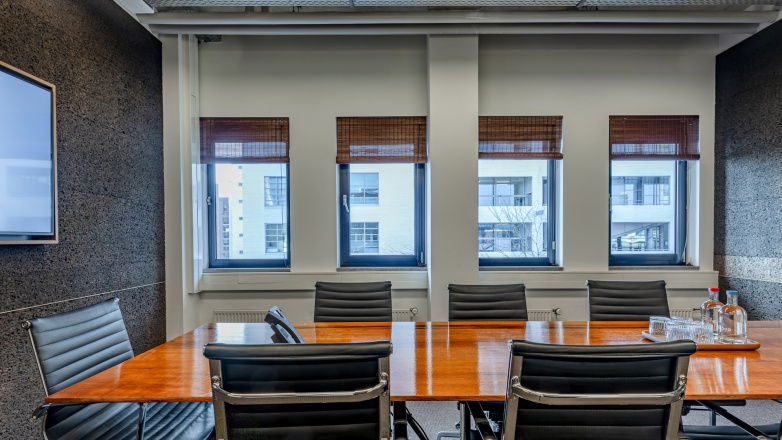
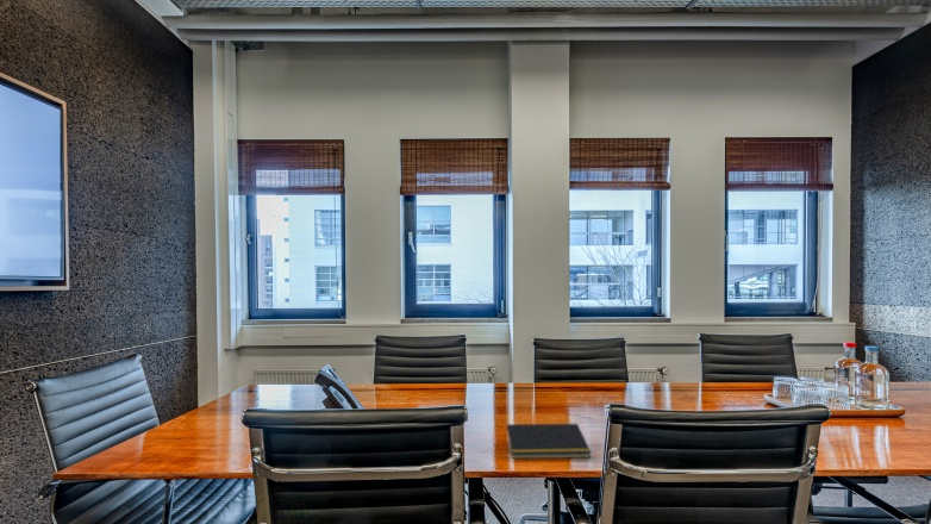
+ notepad [504,423,593,460]
